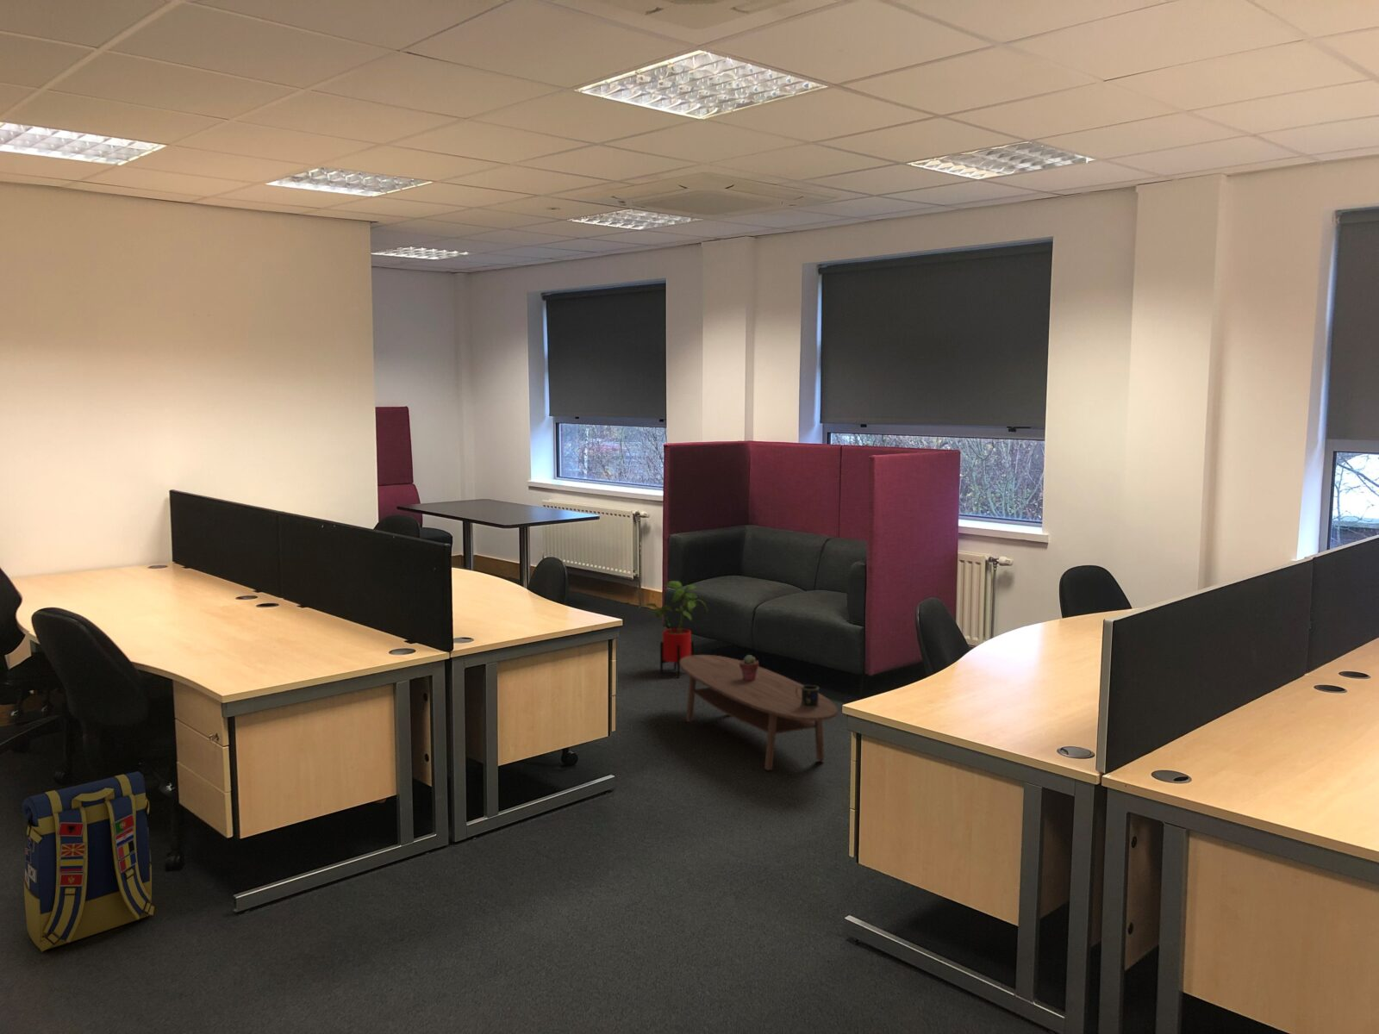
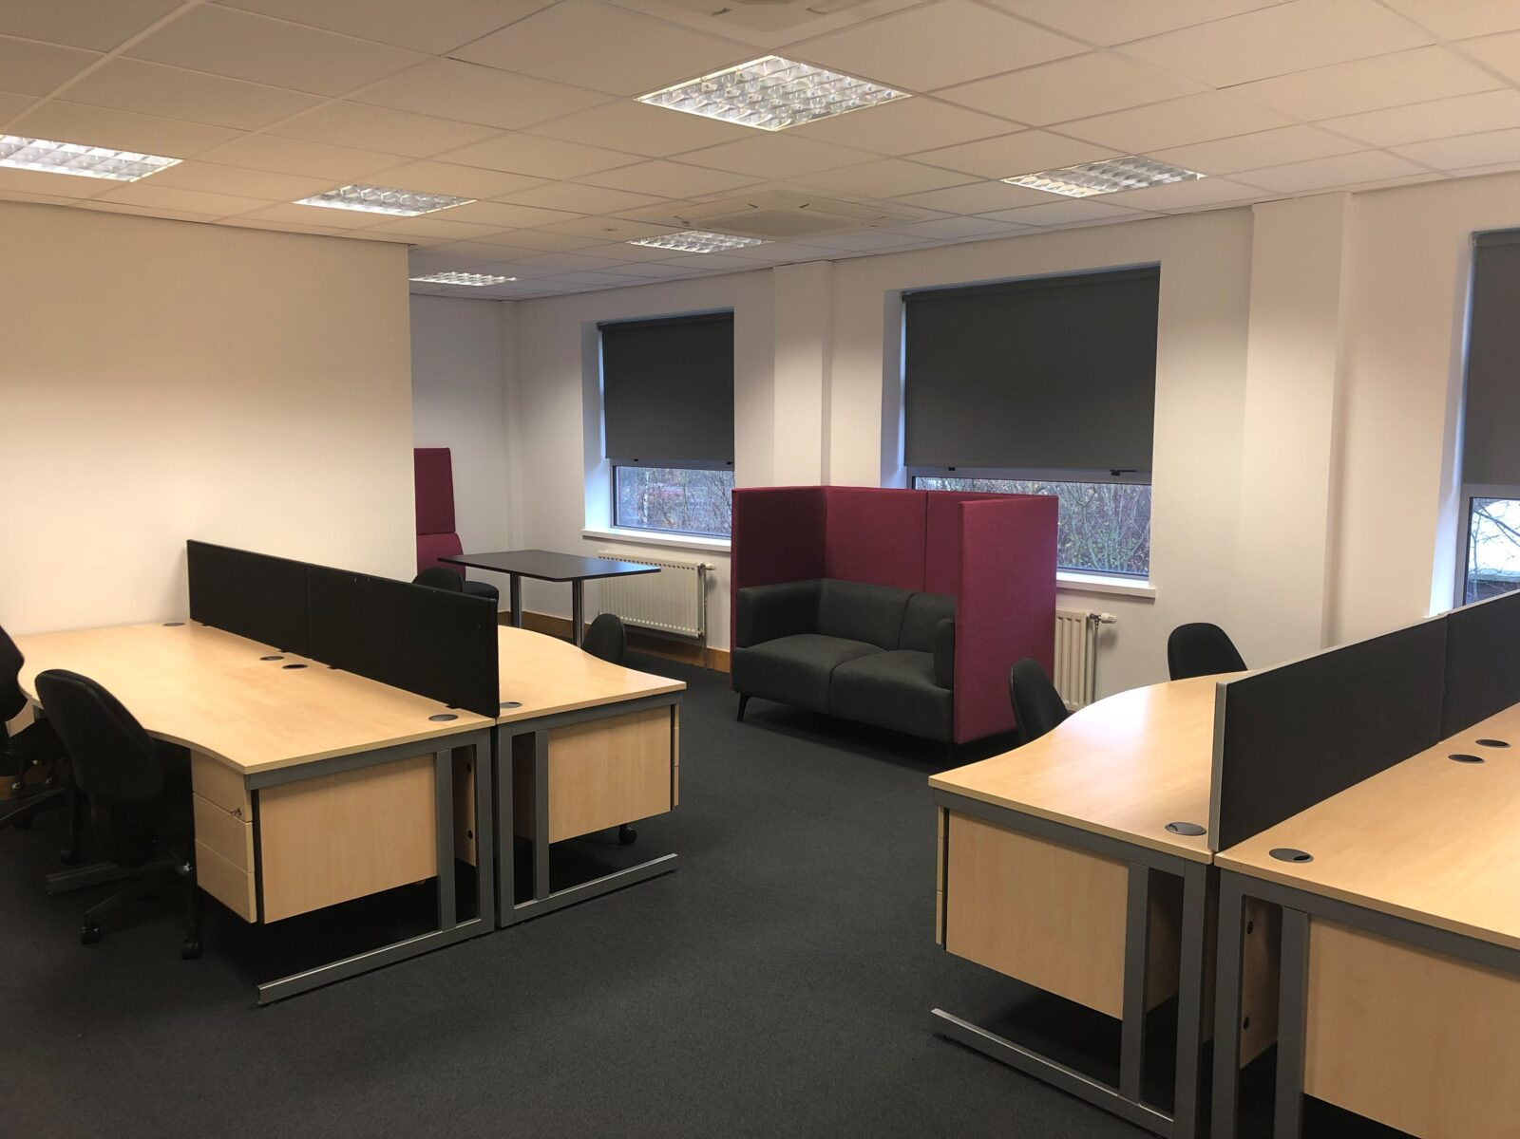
- backpack [22,770,155,953]
- mug [796,684,820,708]
- house plant [642,580,708,678]
- coffee table [680,654,838,771]
- potted succulent [739,654,759,681]
